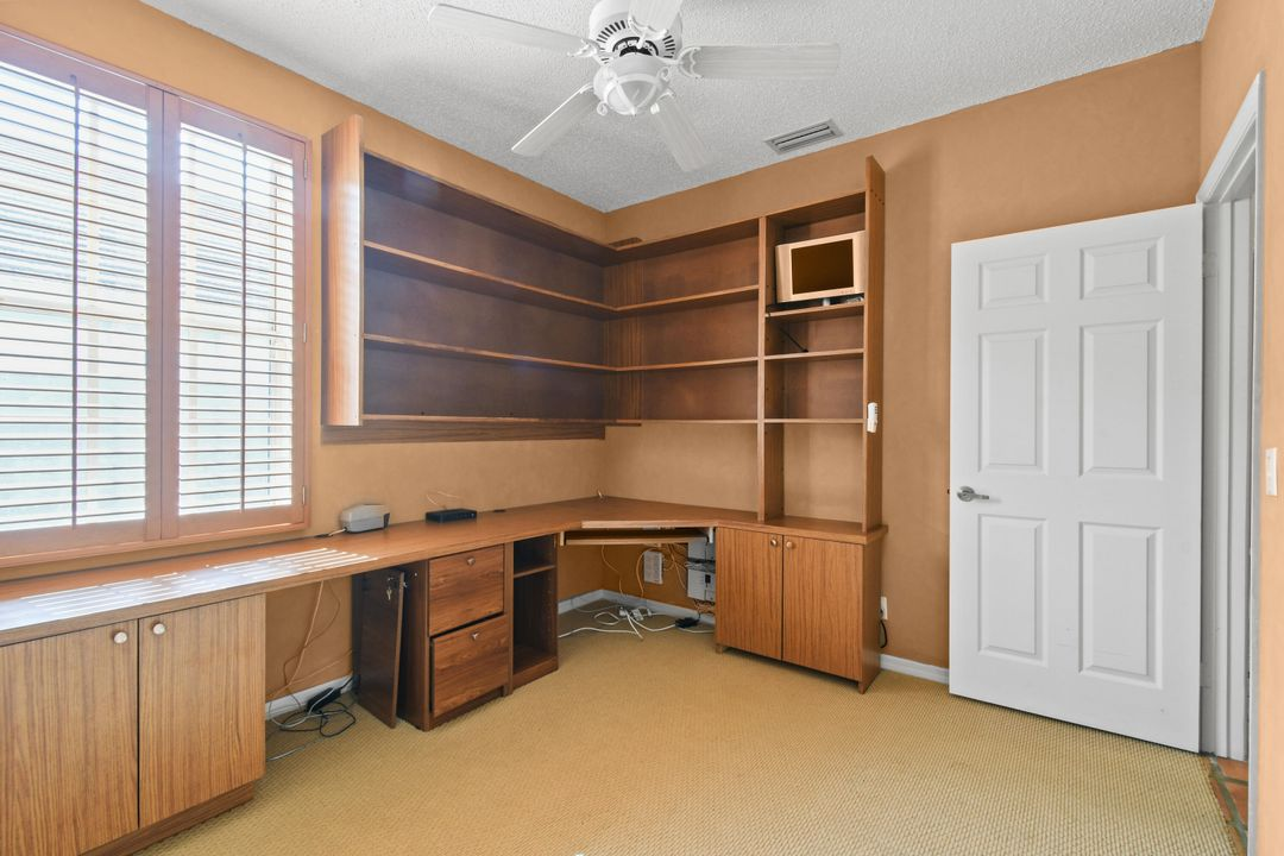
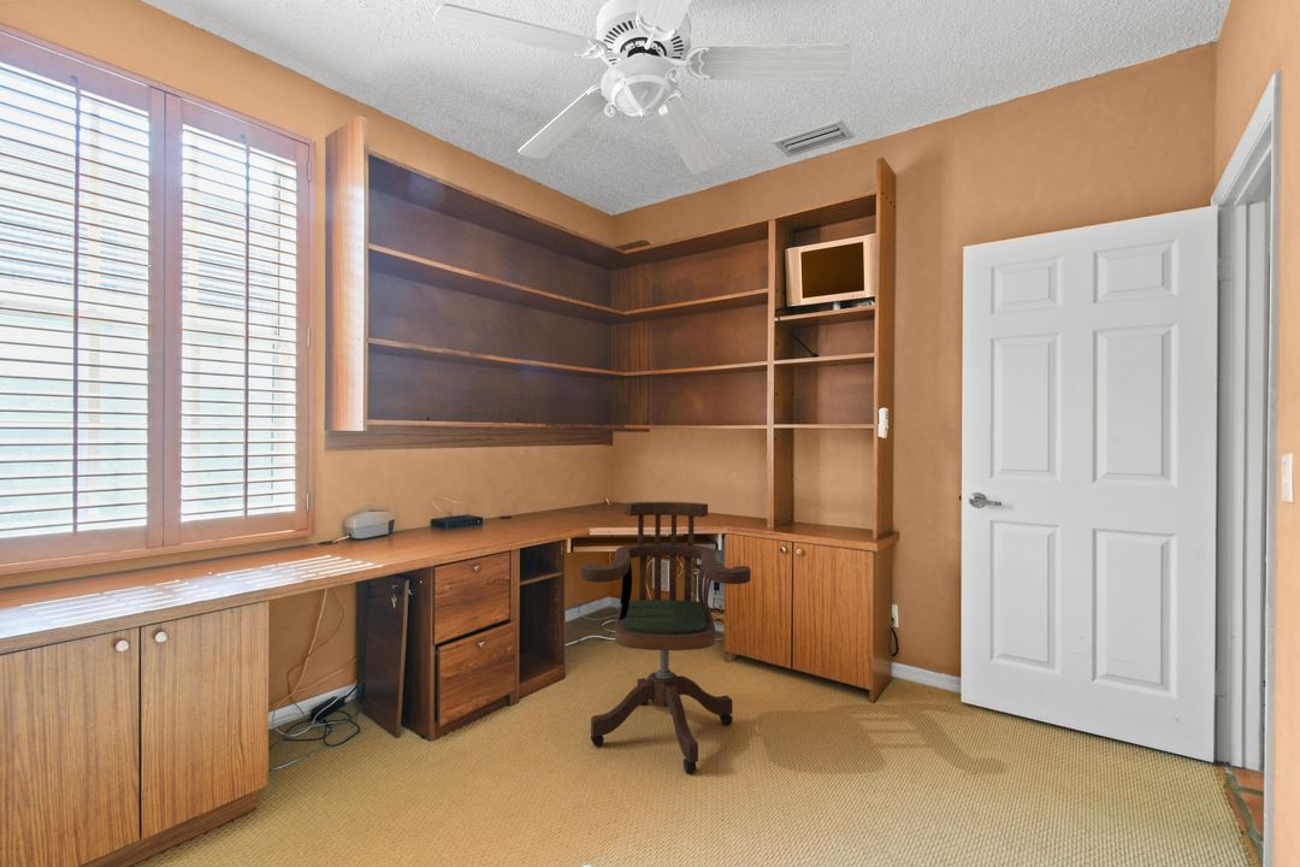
+ office chair [580,501,752,774]
